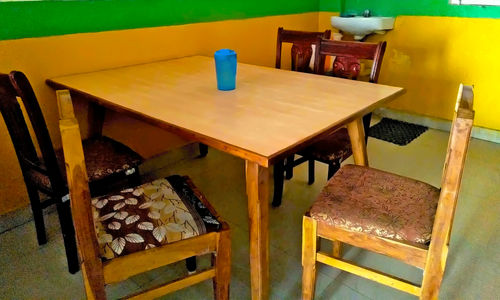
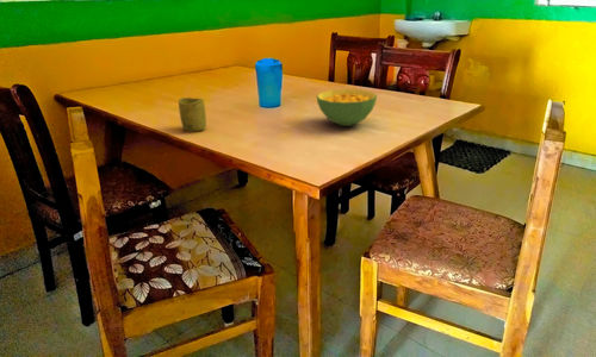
+ cup [178,96,207,132]
+ cereal bowl [316,88,378,127]
